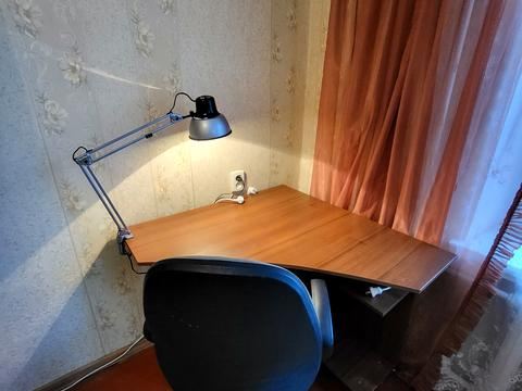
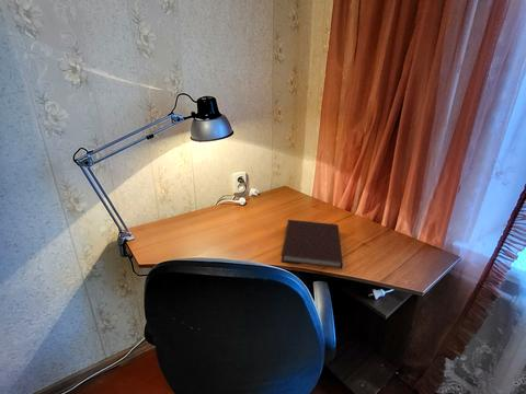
+ notebook [281,219,344,270]
